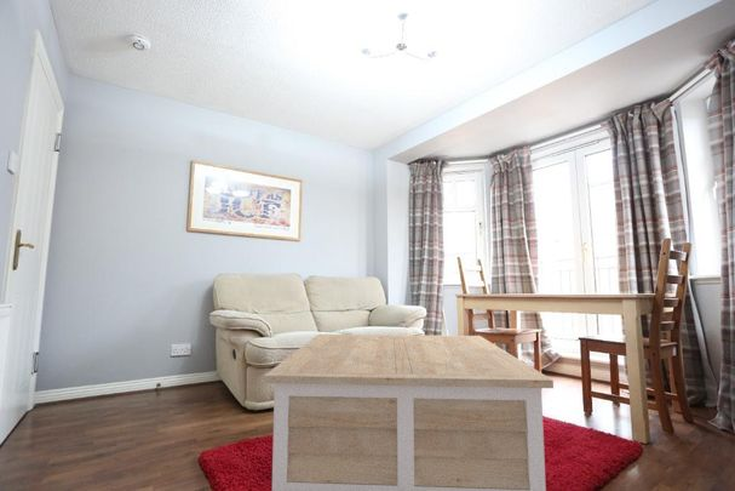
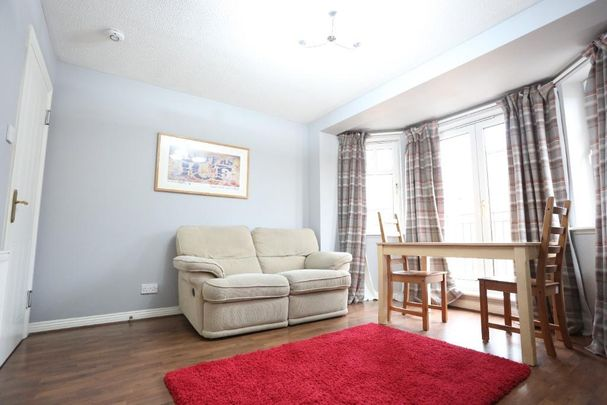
- coffee table [263,333,555,491]
